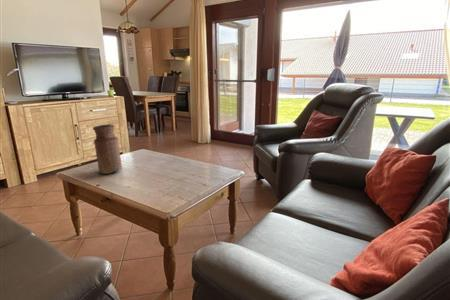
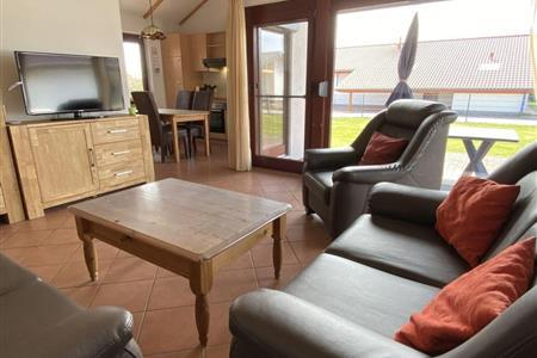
- vase [92,123,123,175]
